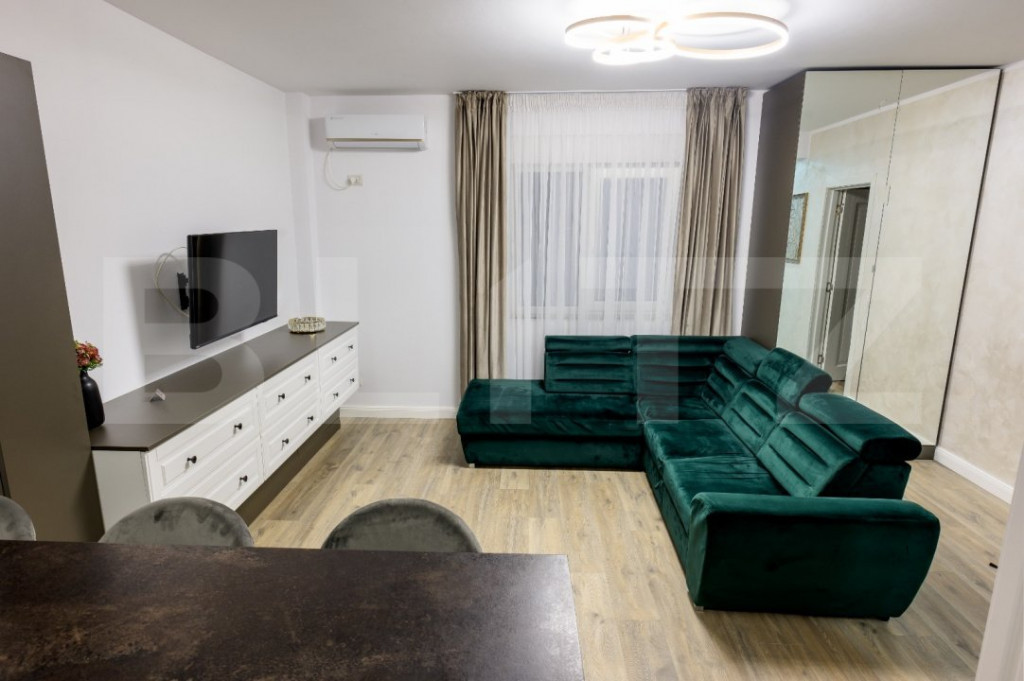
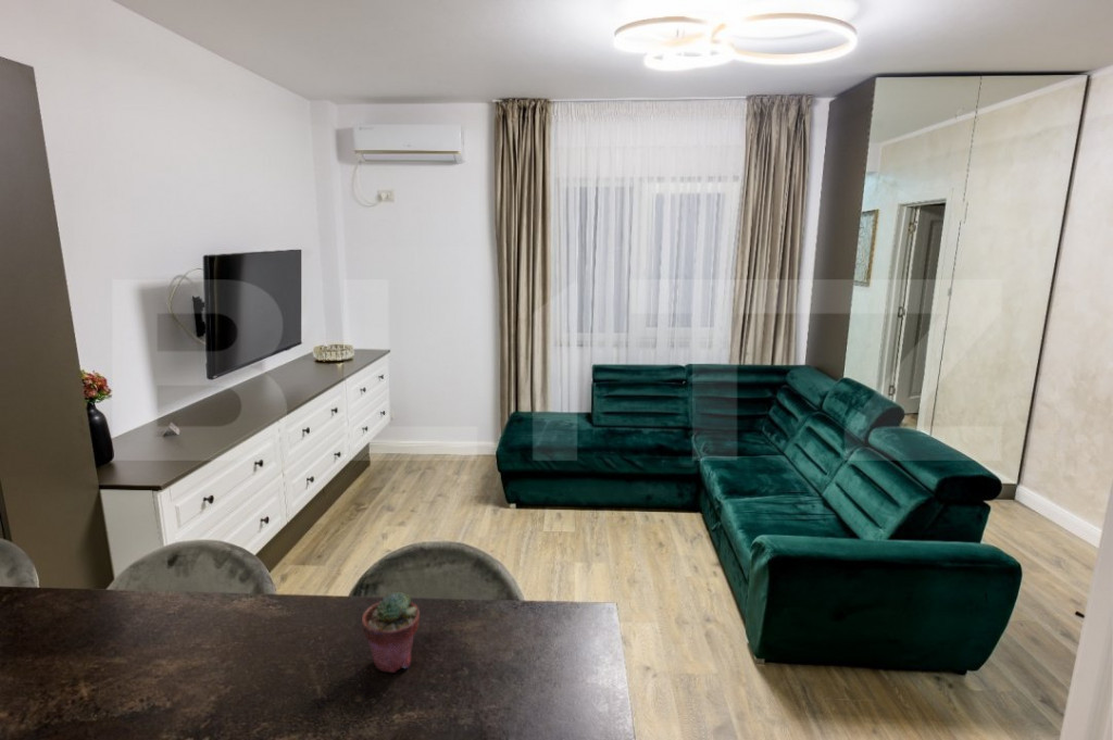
+ potted succulent [361,591,421,674]
